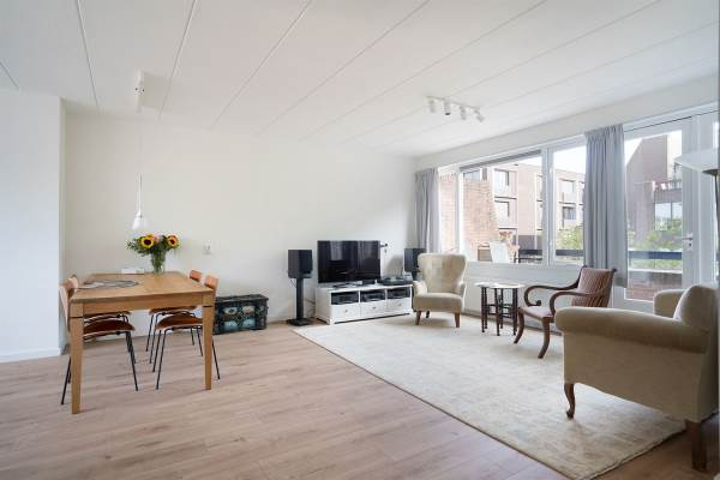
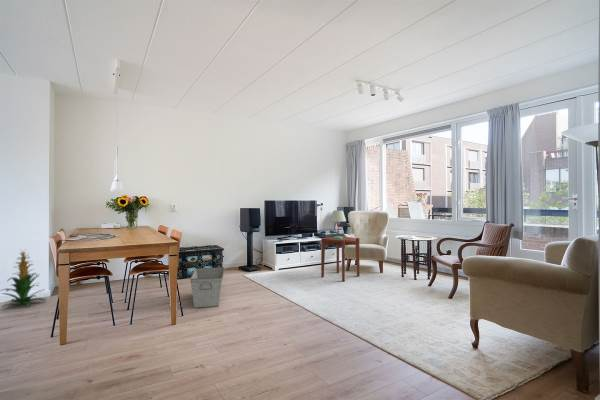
+ side table [320,236,361,282]
+ table lamp [329,209,347,239]
+ storage bin [189,266,225,309]
+ indoor plant [0,248,48,309]
